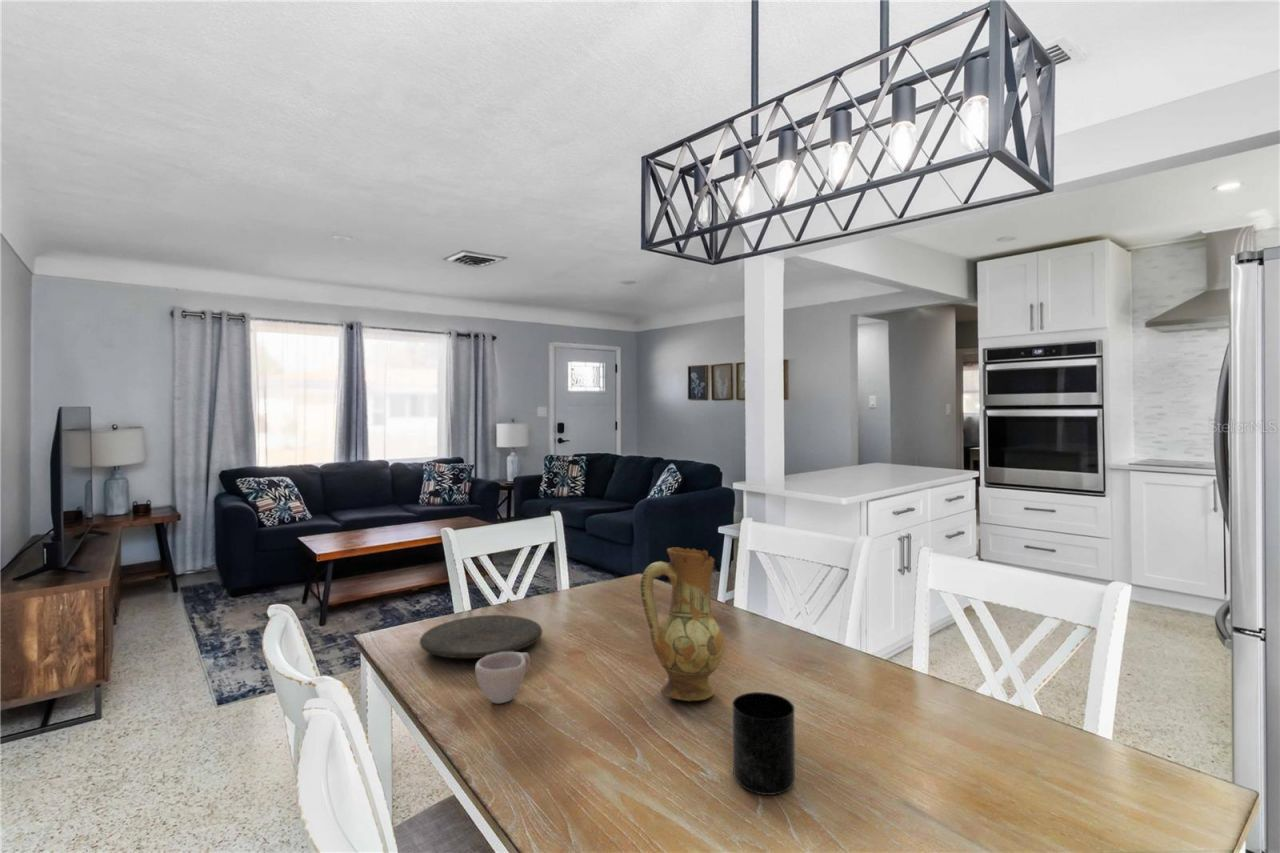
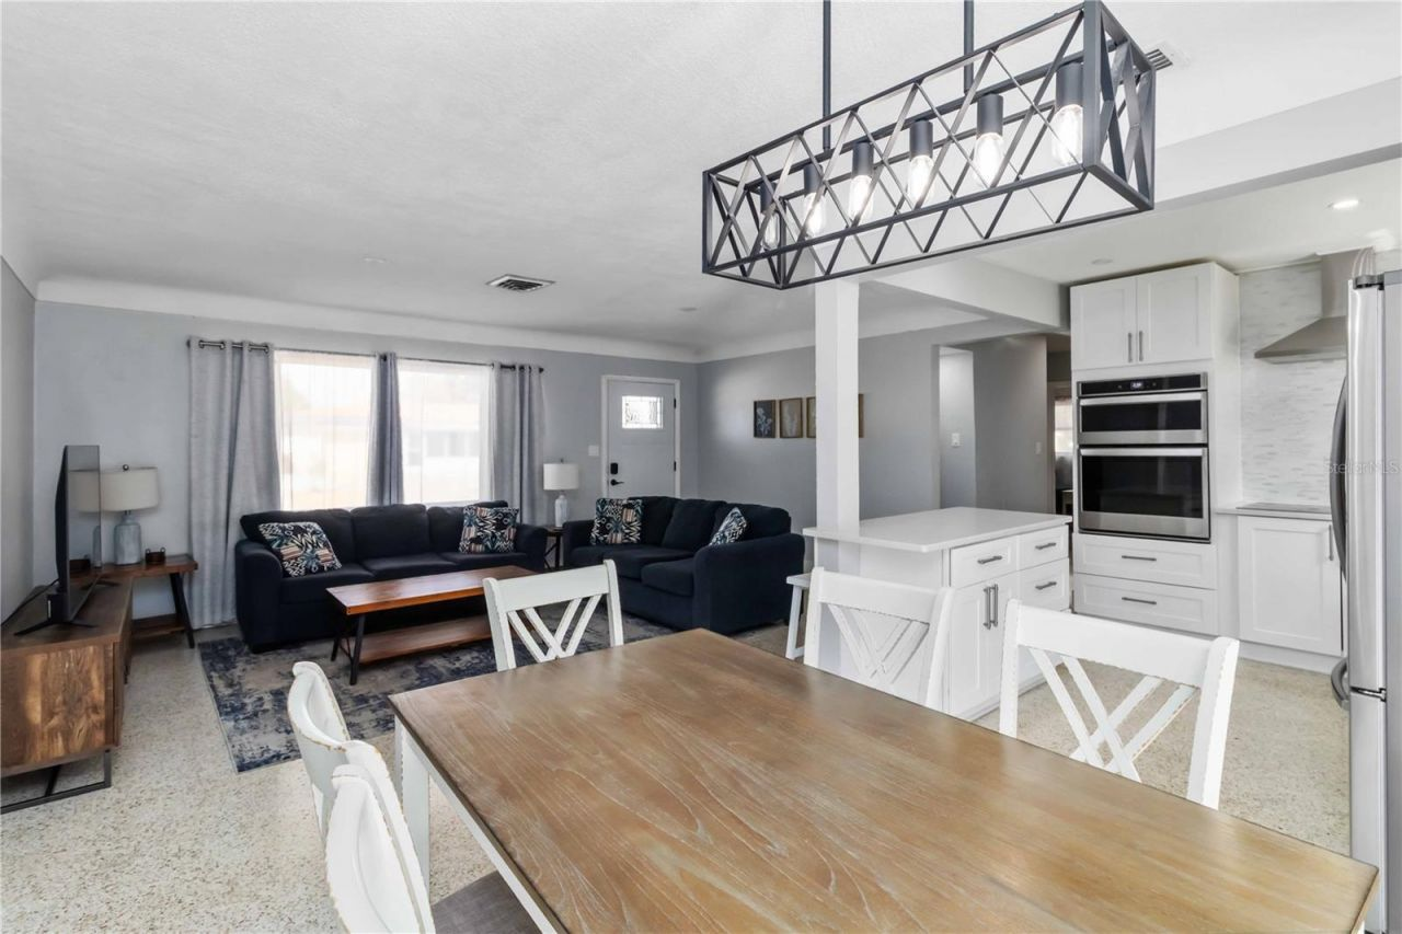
- ceramic jug [639,546,725,702]
- mug [731,691,796,796]
- plate [419,614,543,659]
- cup [474,651,531,704]
